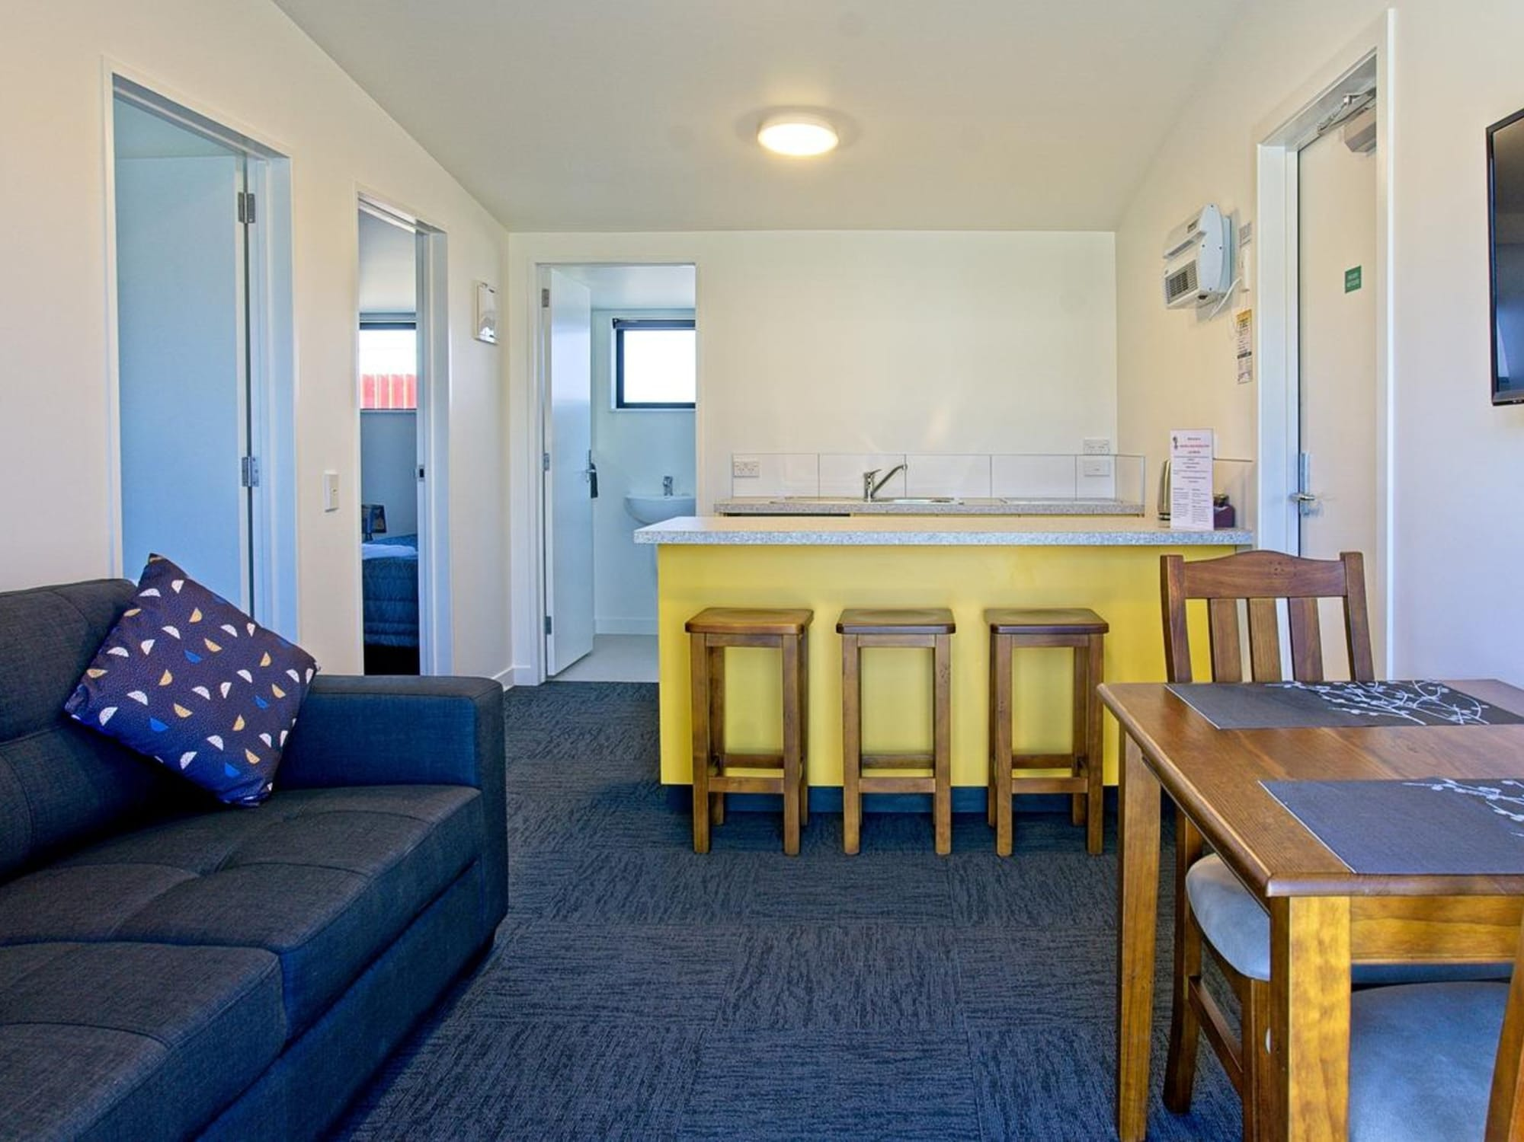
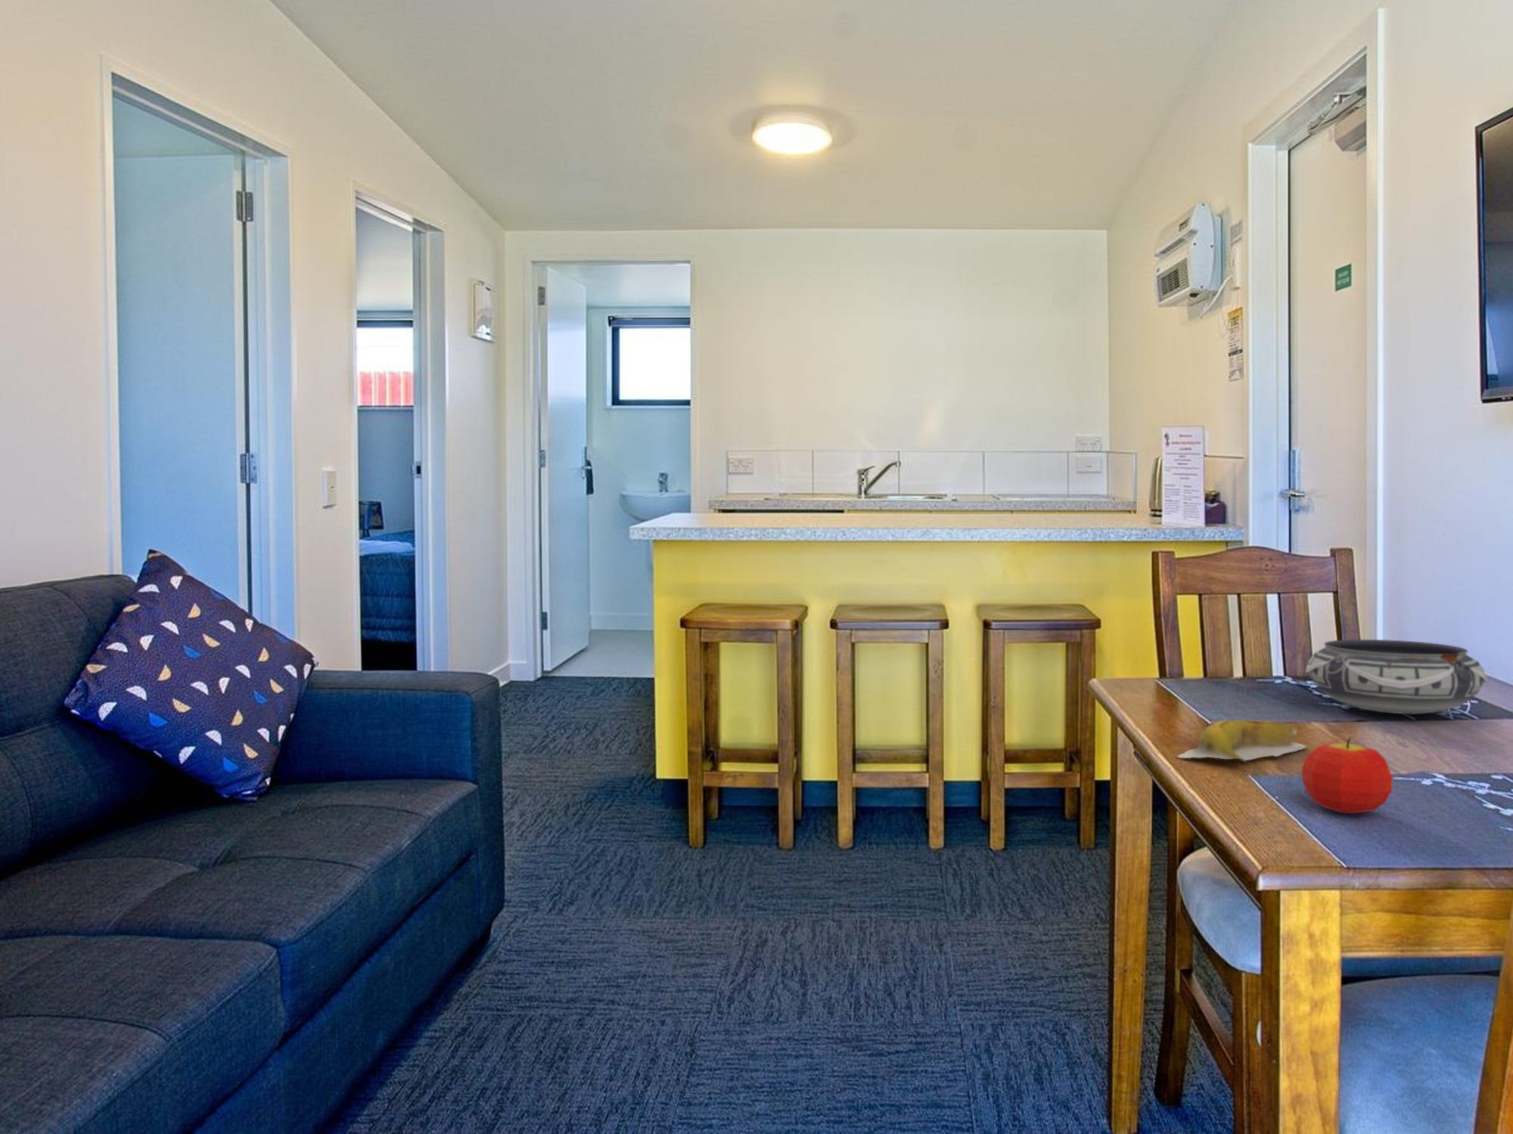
+ fruit [1301,736,1394,815]
+ banana [1176,719,1308,765]
+ bowl [1305,638,1488,715]
